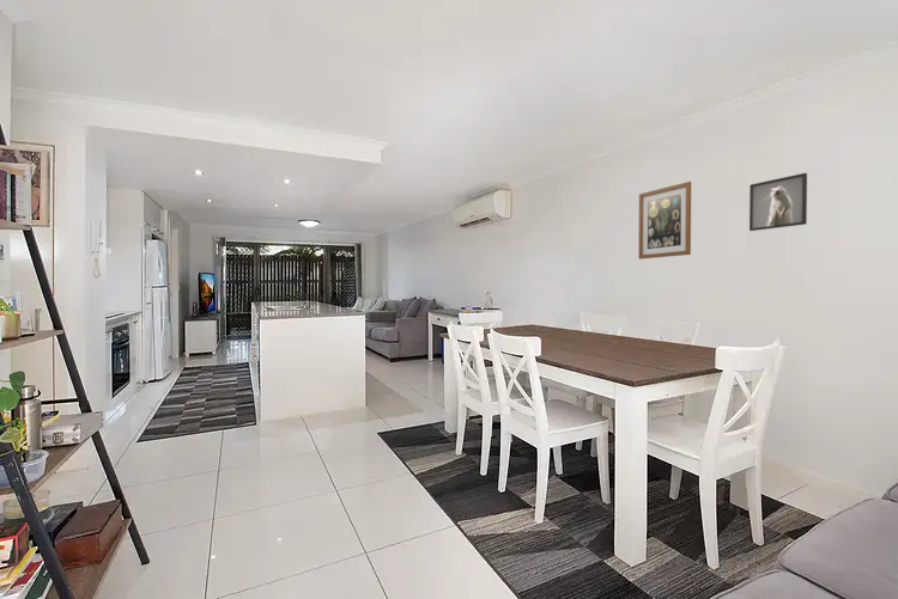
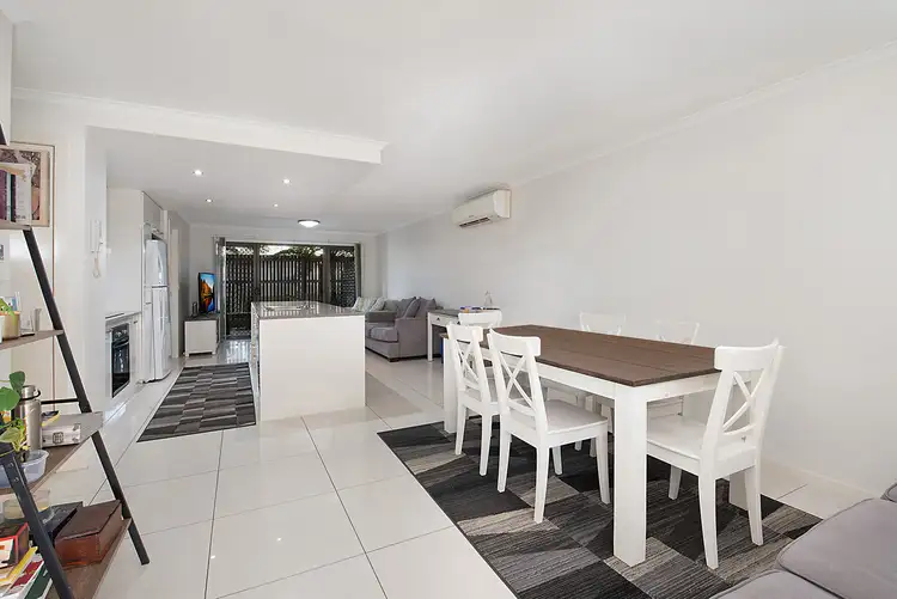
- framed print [748,172,808,232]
- wall art [637,181,692,261]
